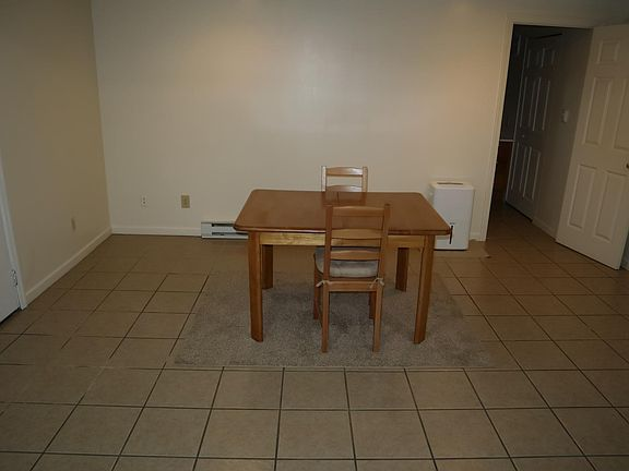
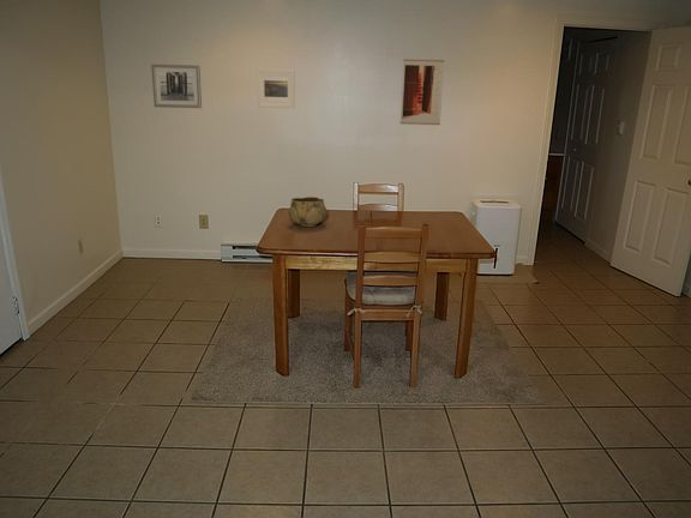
+ wall art [399,58,445,126]
+ wall art [150,64,203,109]
+ decorative bowl [287,195,328,228]
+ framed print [256,68,296,109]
